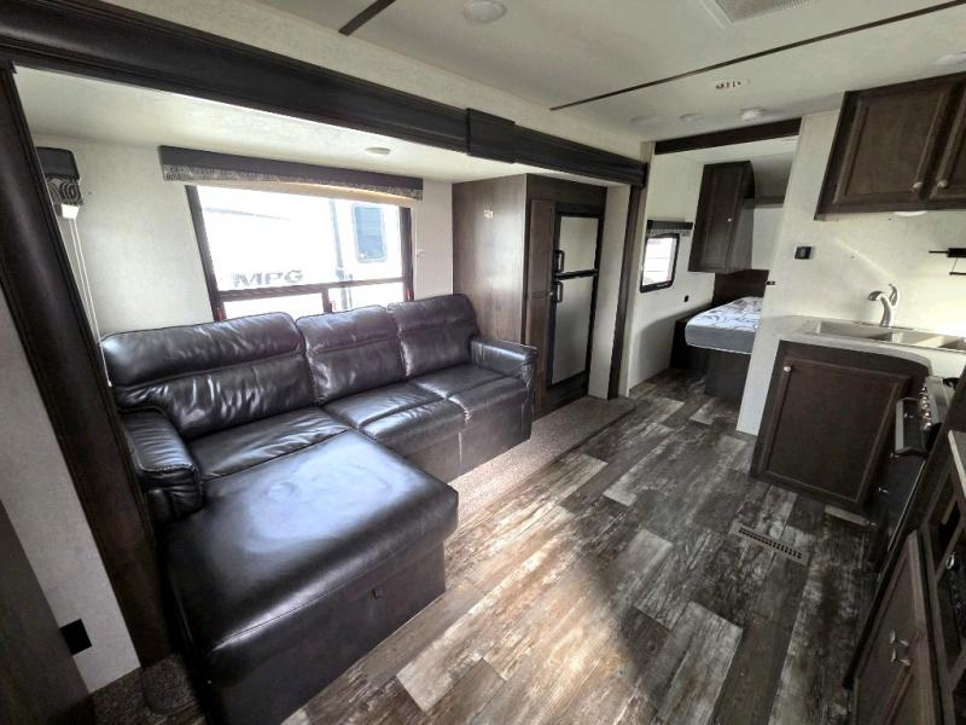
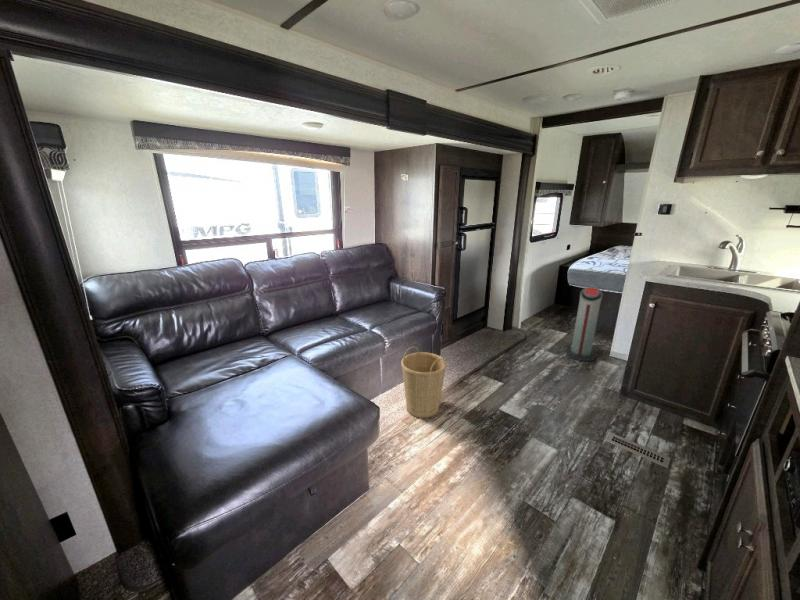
+ basket [400,346,447,419]
+ air purifier [565,286,604,362]
